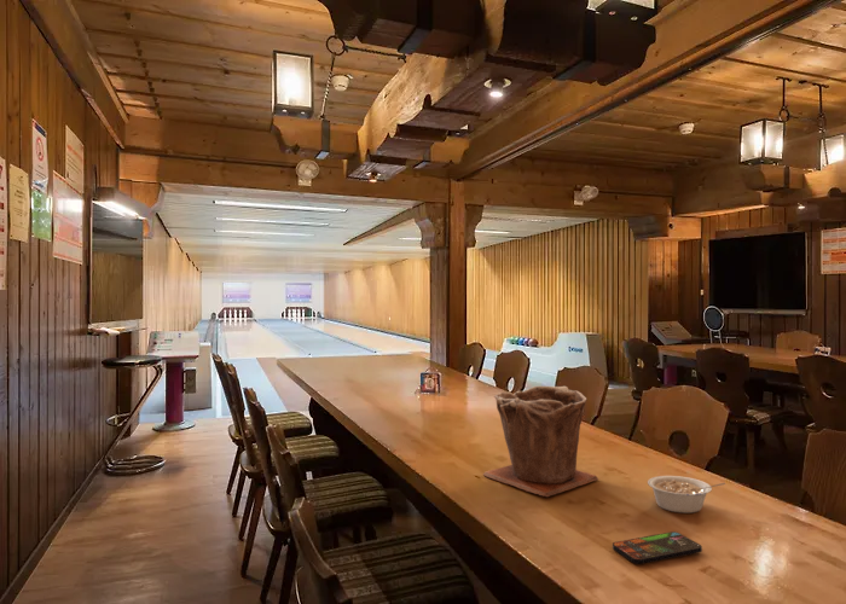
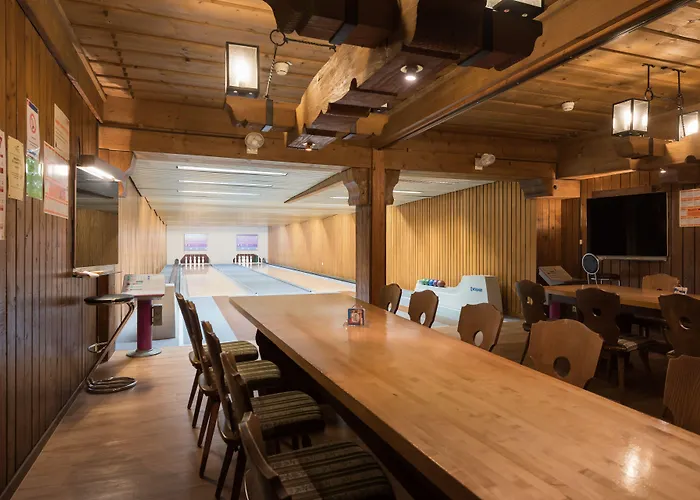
- smartphone [612,530,703,565]
- legume [647,475,726,515]
- plant pot [482,385,599,498]
